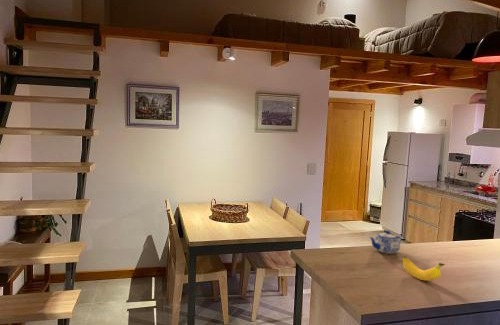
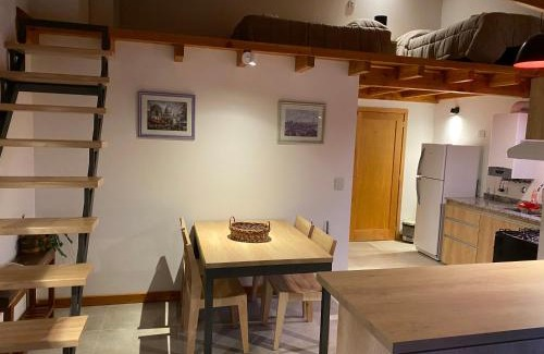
- banana [402,256,446,281]
- teapot [369,230,402,255]
